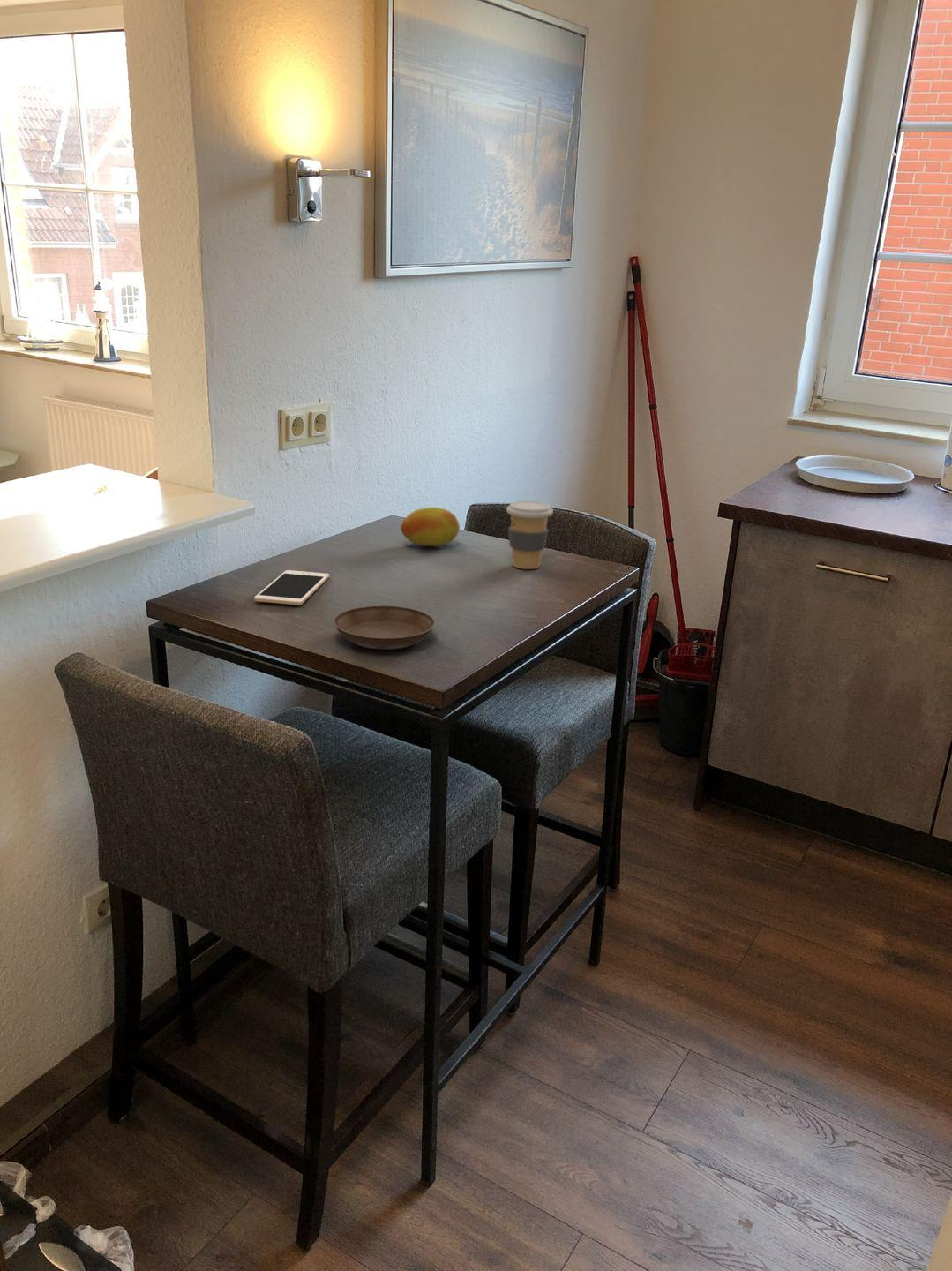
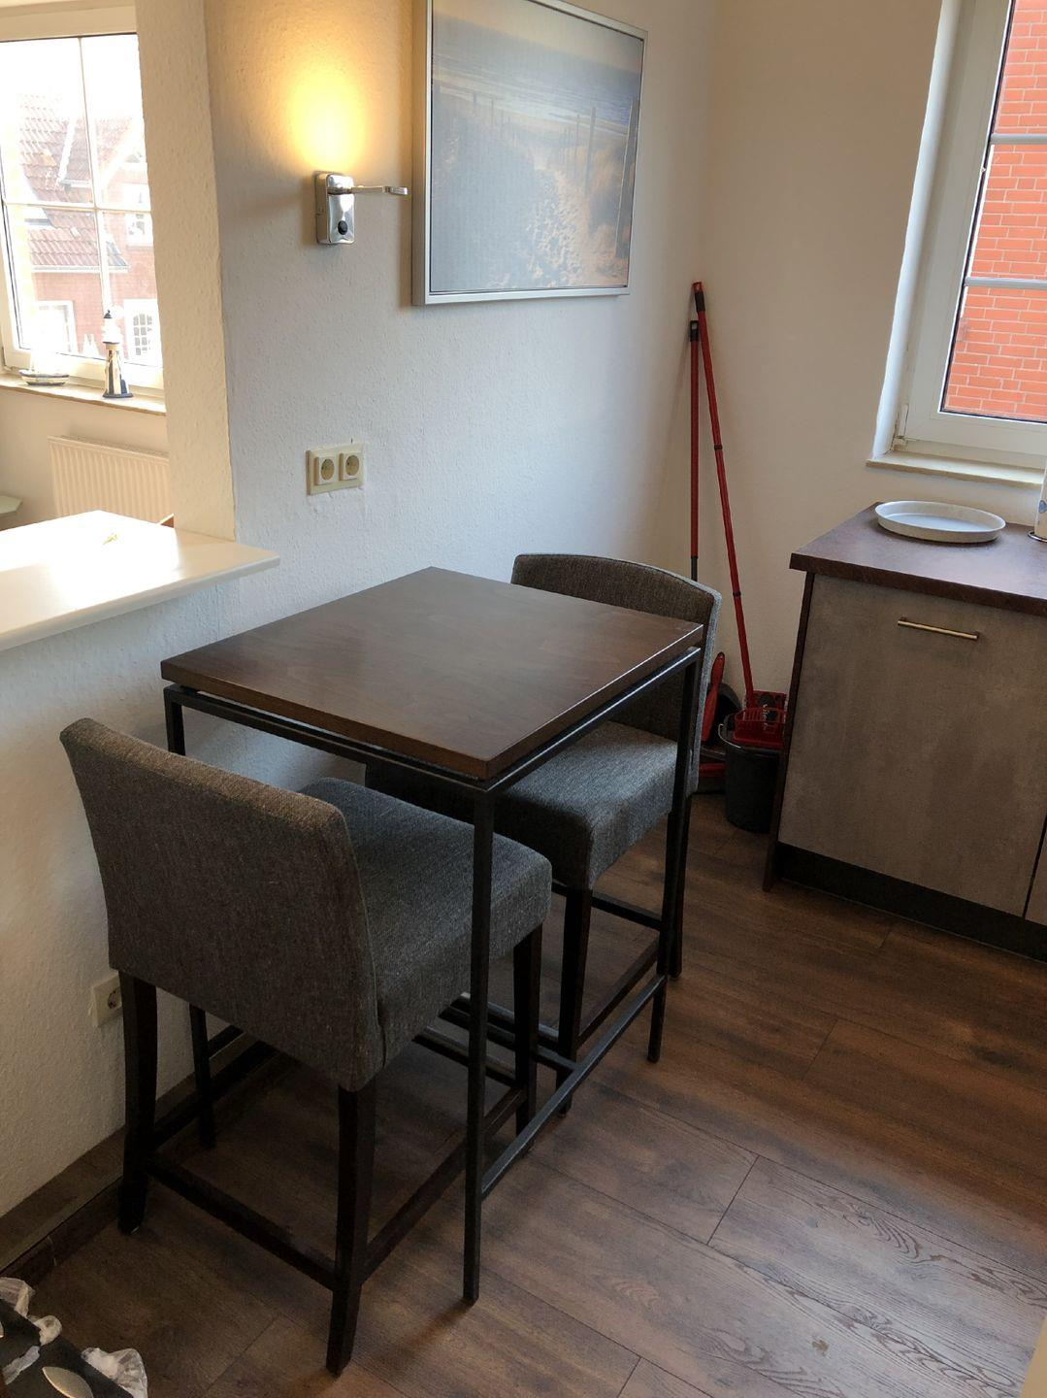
- saucer [333,605,436,651]
- coffee cup [506,500,554,570]
- cell phone [253,569,330,605]
- fruit [400,507,461,547]
